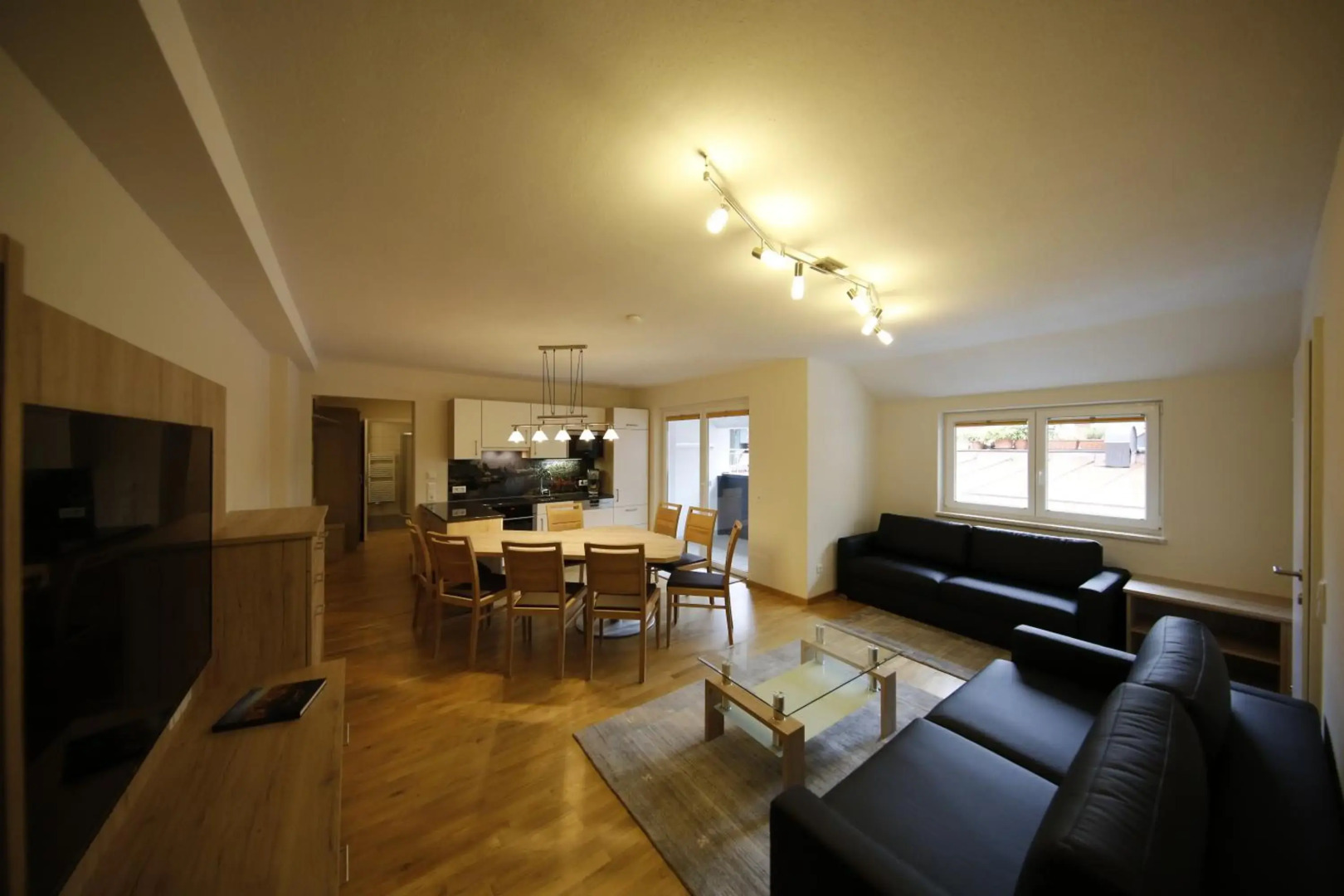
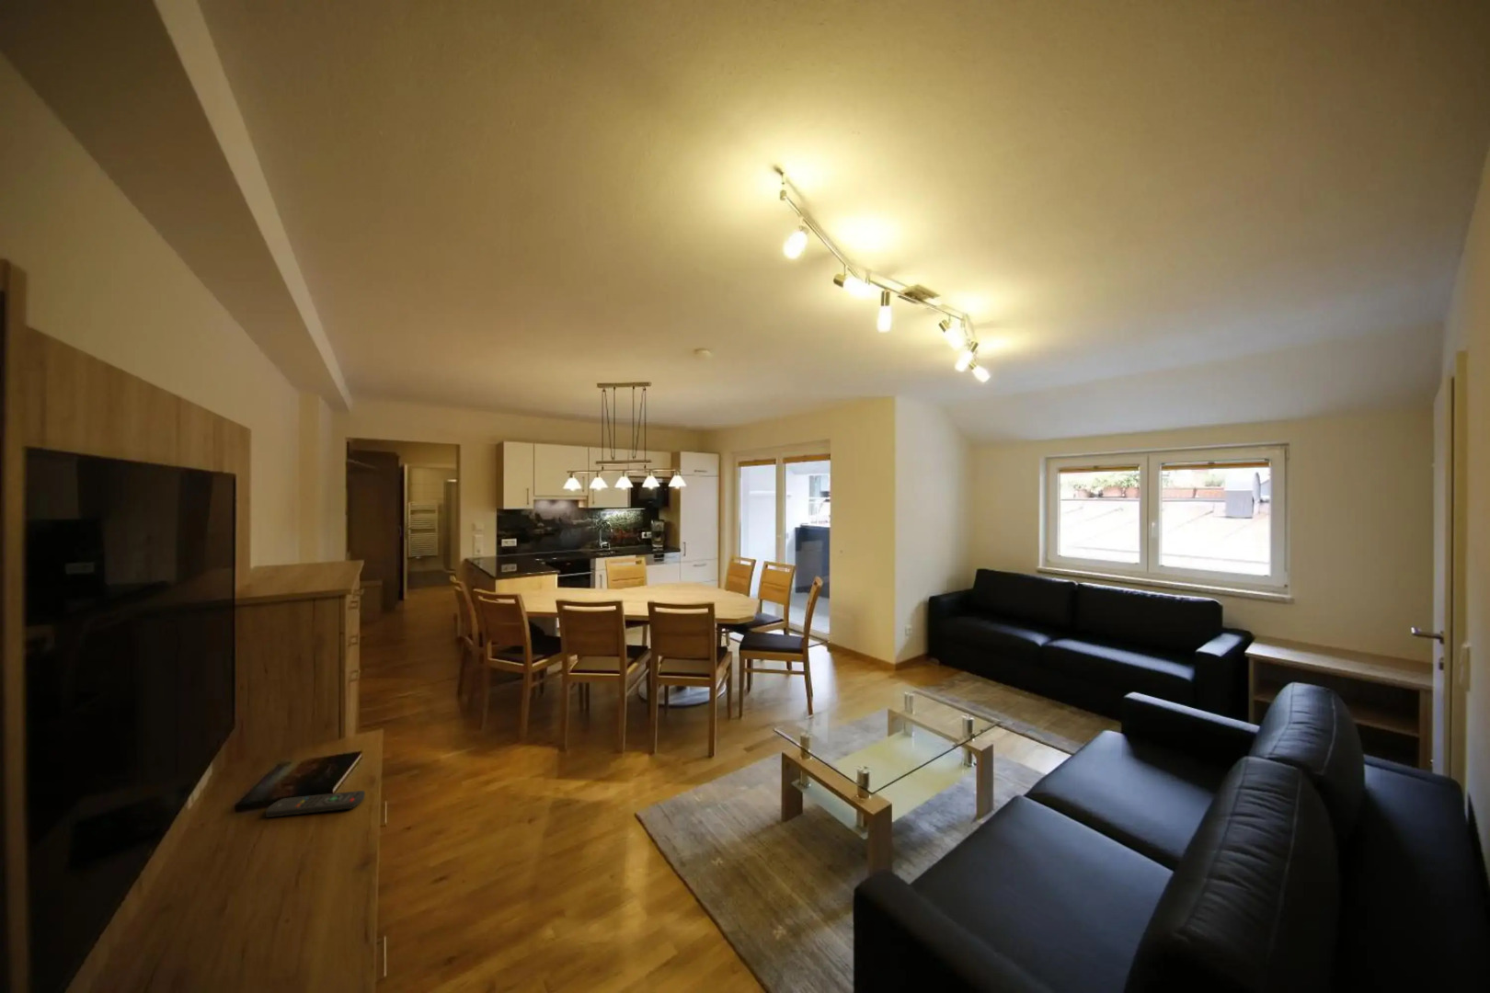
+ remote control [265,790,366,818]
